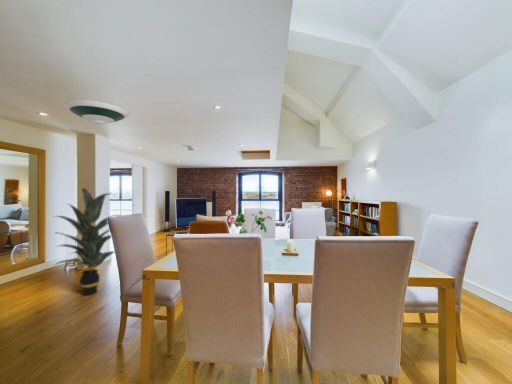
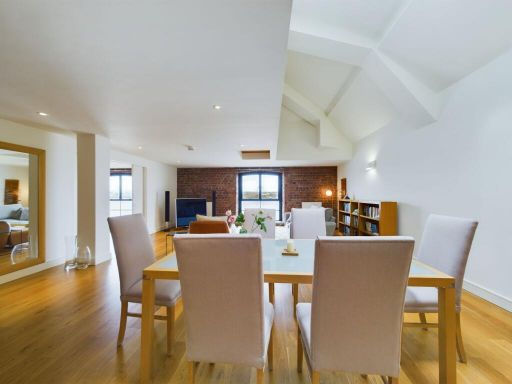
- indoor plant [52,187,122,296]
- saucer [63,99,130,126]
